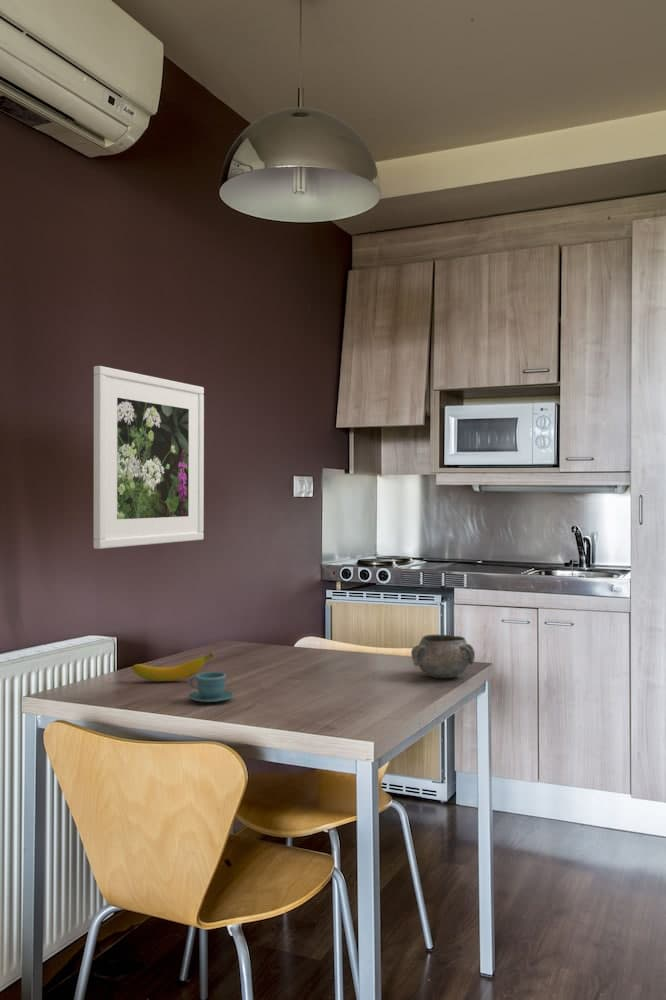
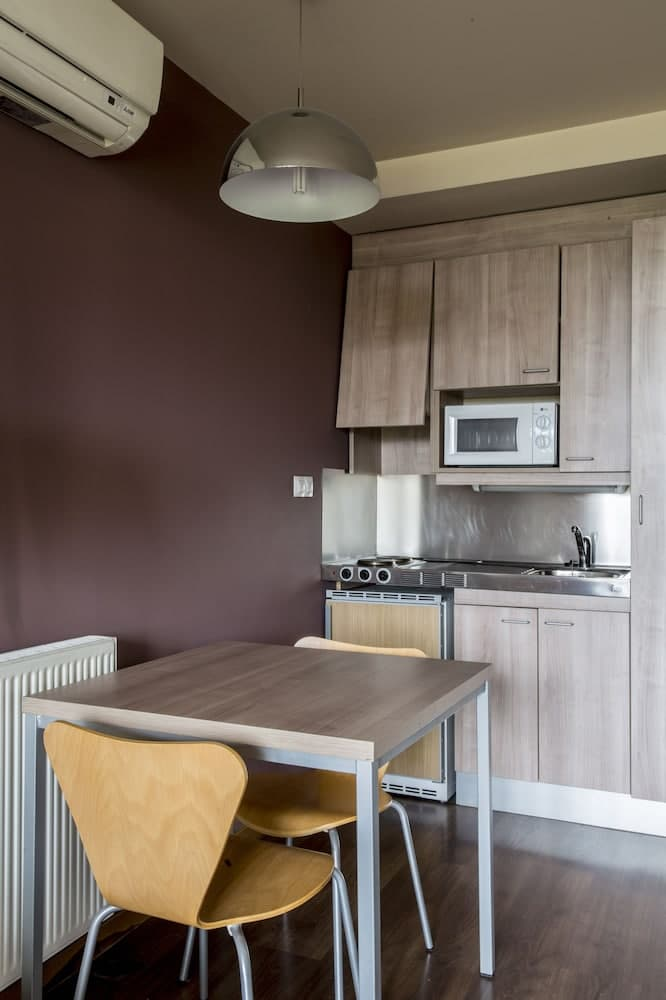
- decorative bowl [410,633,476,679]
- banana [131,652,214,682]
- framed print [93,365,205,550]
- teacup [187,671,235,703]
